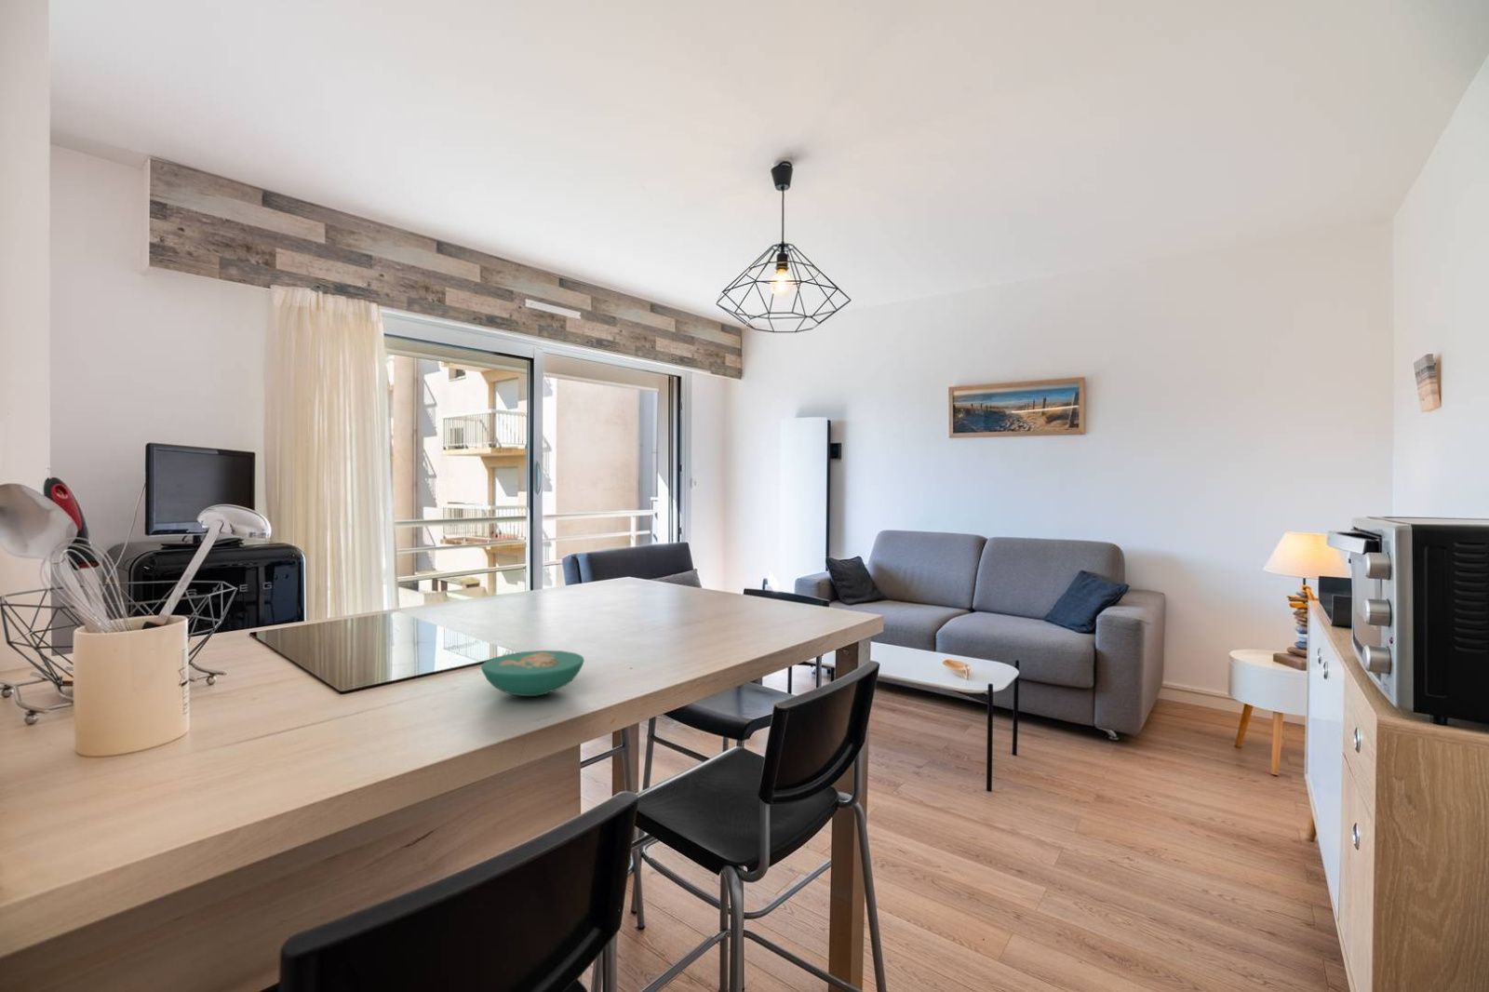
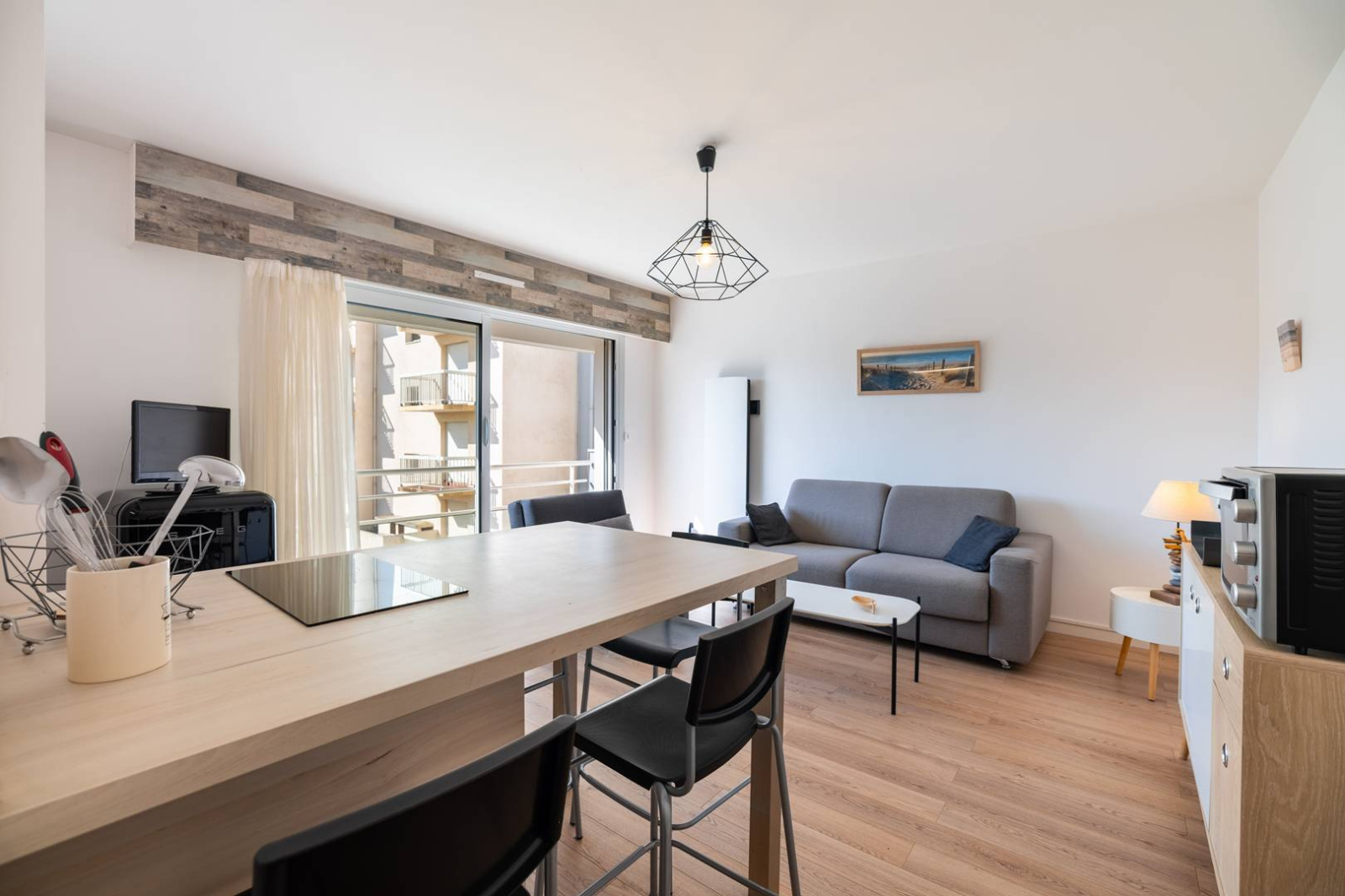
- bowl [480,650,586,698]
